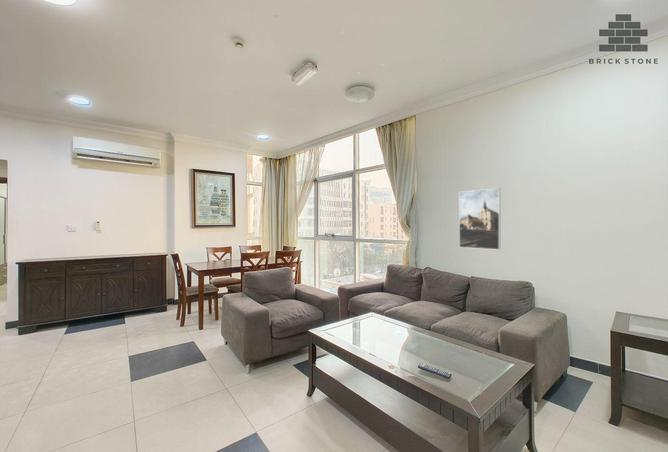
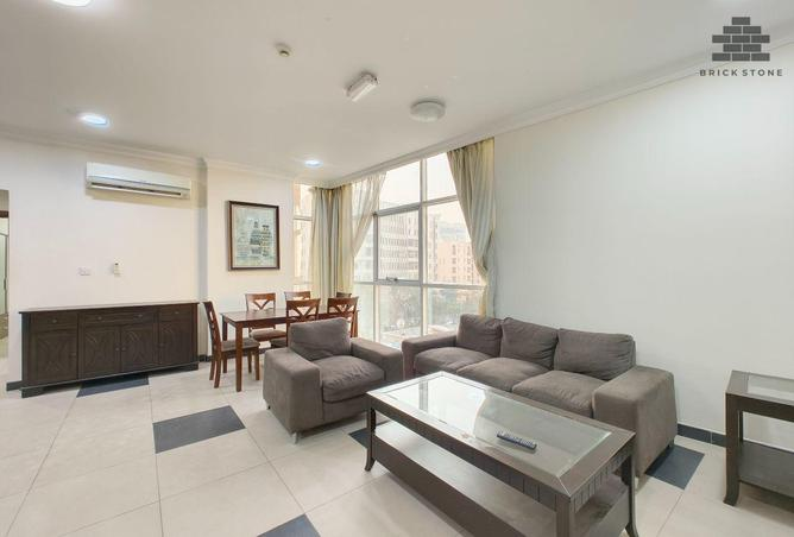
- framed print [458,187,501,251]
